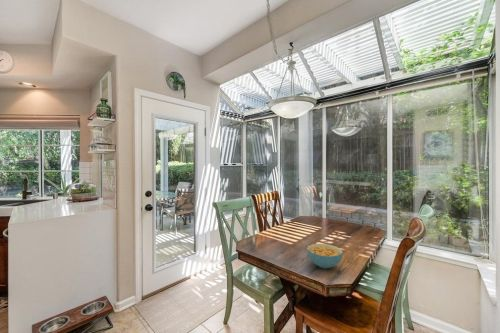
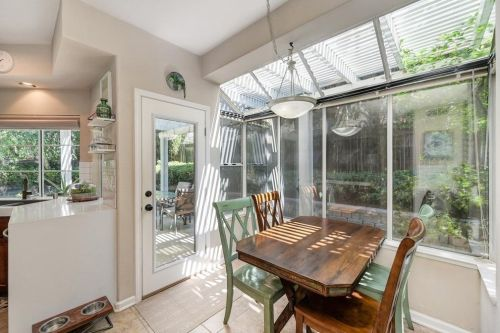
- cereal bowl [306,243,344,269]
